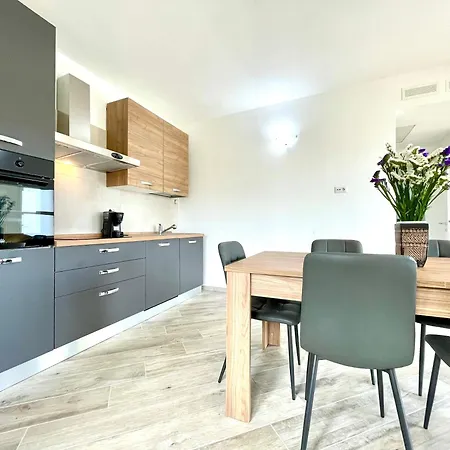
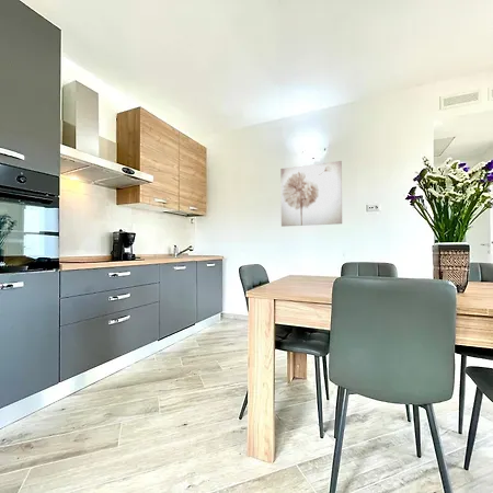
+ wall art [279,160,343,228]
